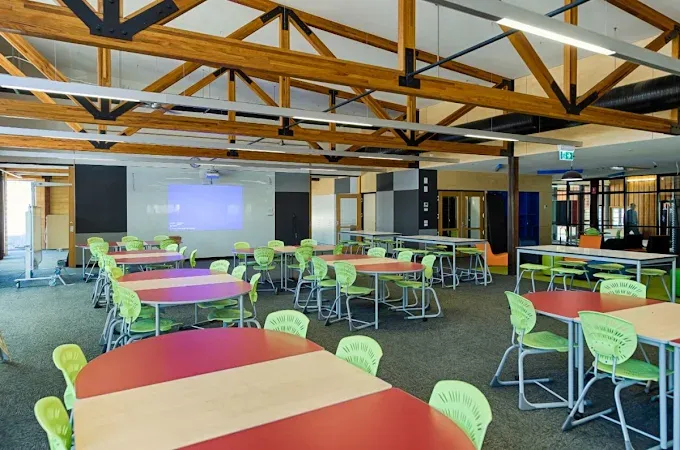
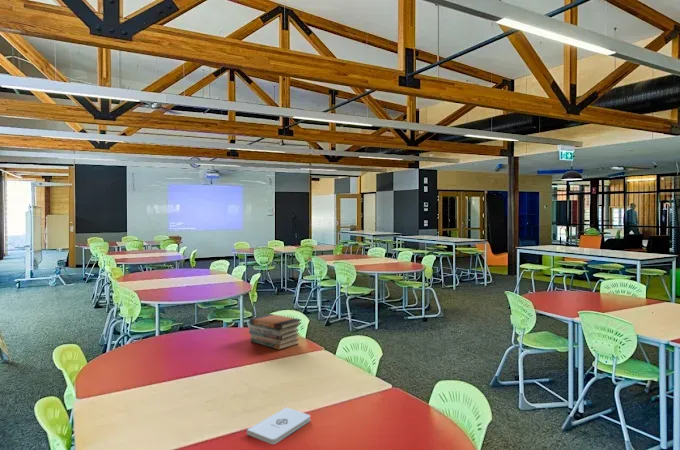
+ book stack [248,313,302,351]
+ notepad [246,406,311,445]
